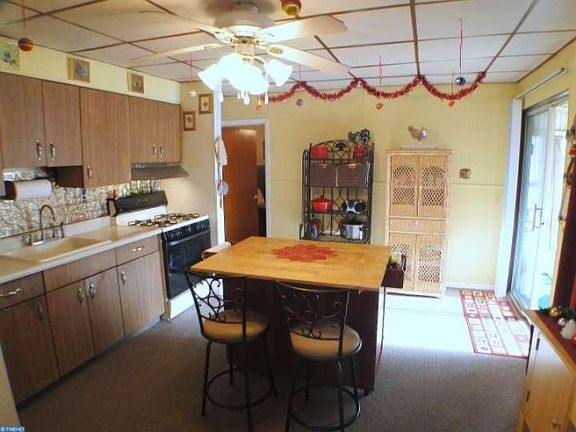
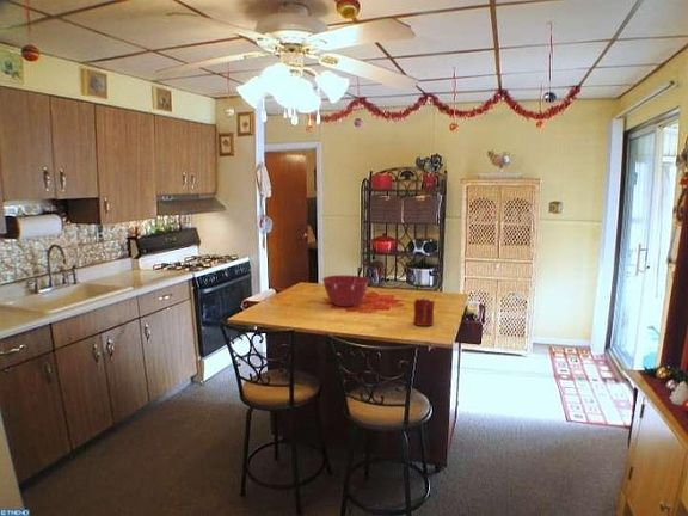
+ mixing bowl [321,275,370,307]
+ candle [412,295,436,327]
